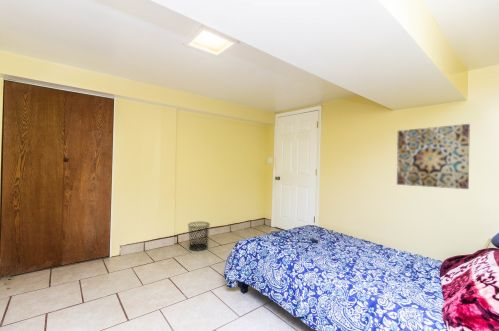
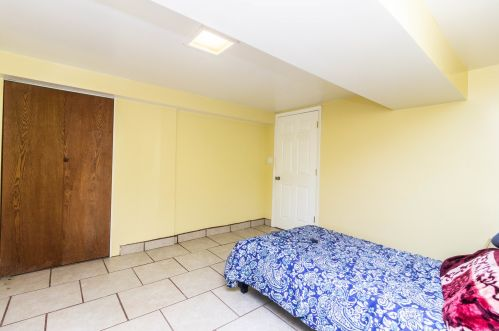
- wall art [396,123,471,190]
- waste bin [187,221,211,252]
